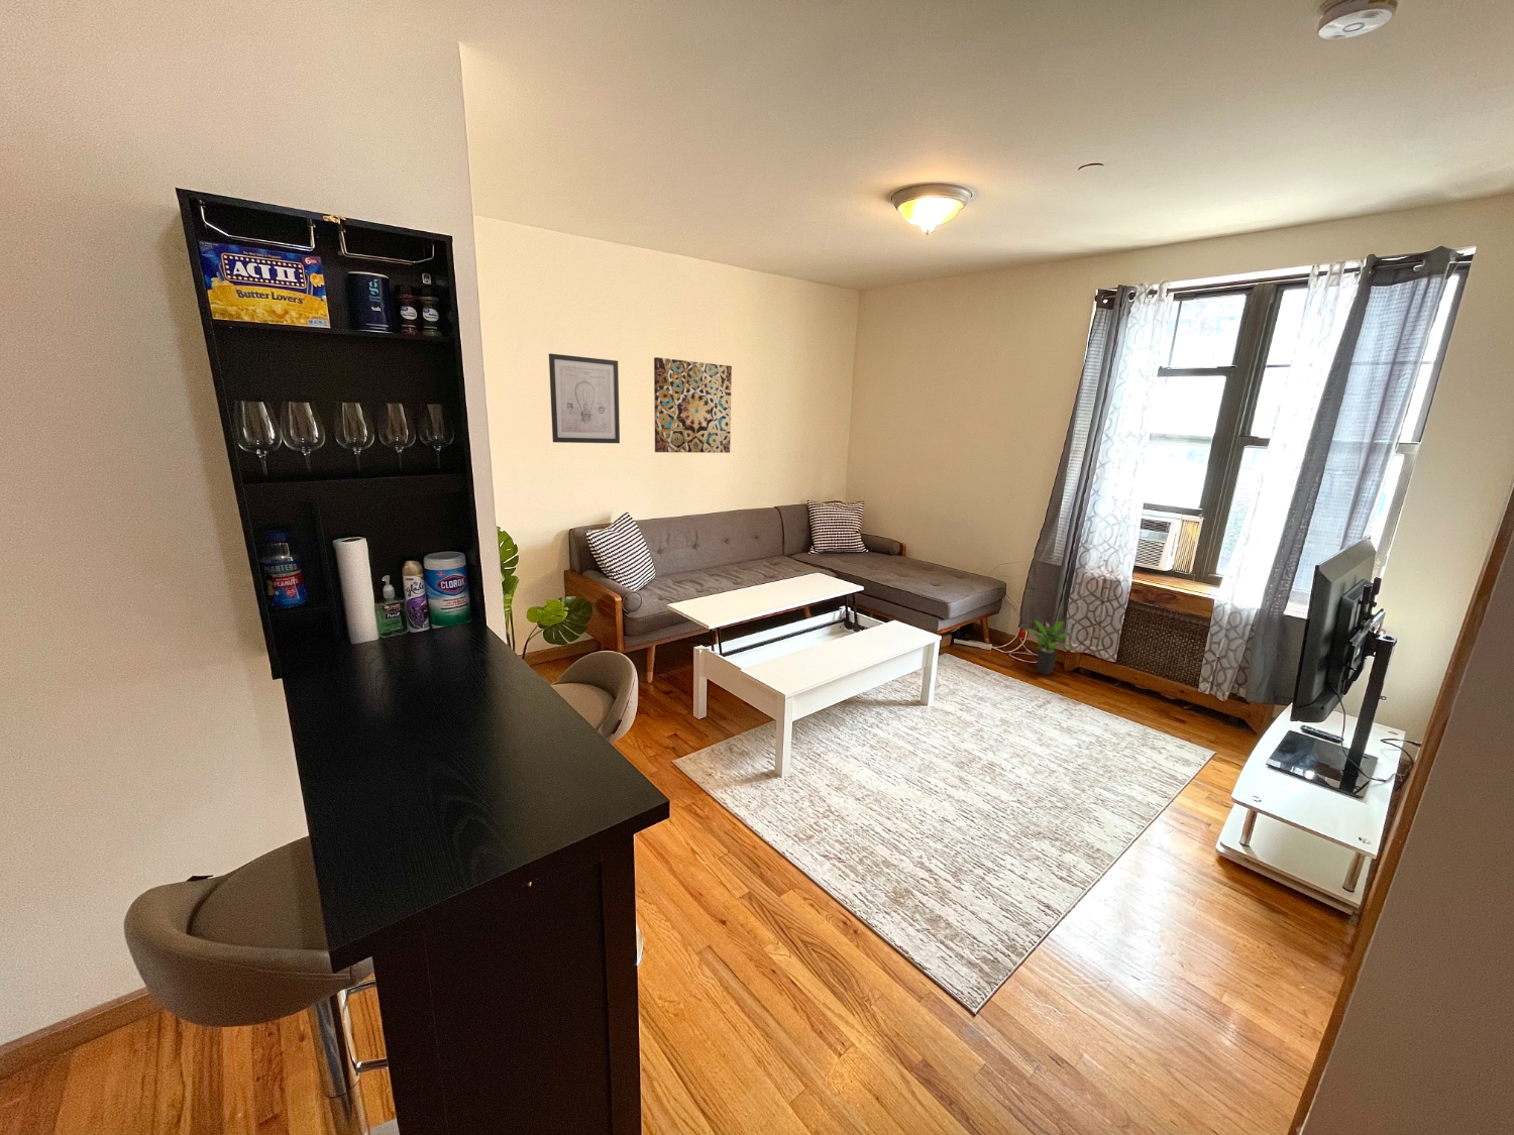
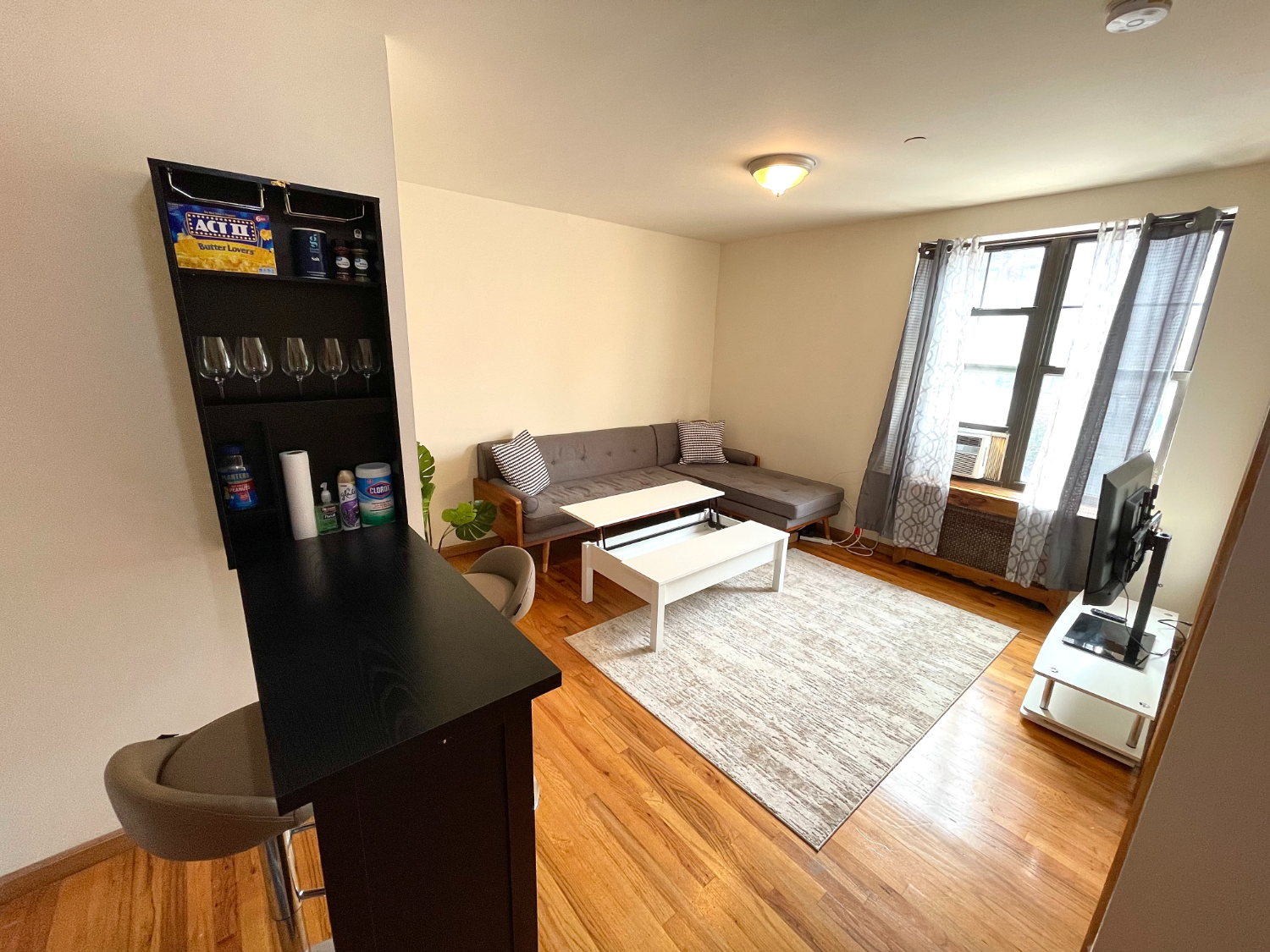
- wall art [548,352,621,444]
- potted plant [1018,619,1076,676]
- wall art [653,356,733,454]
